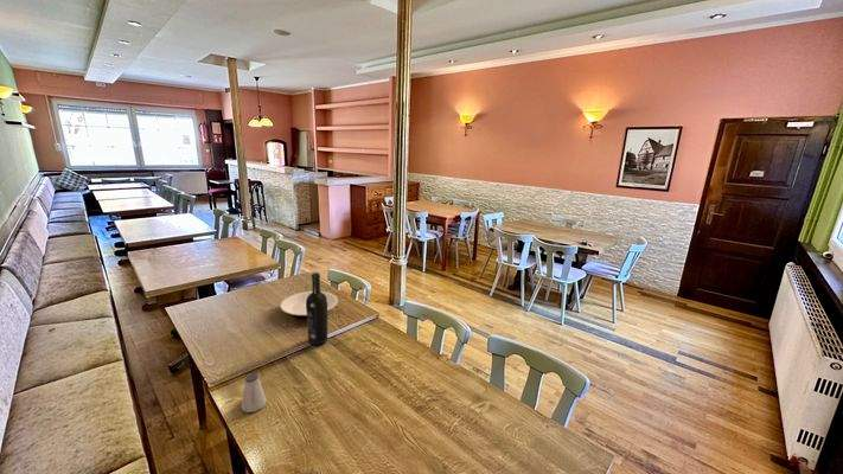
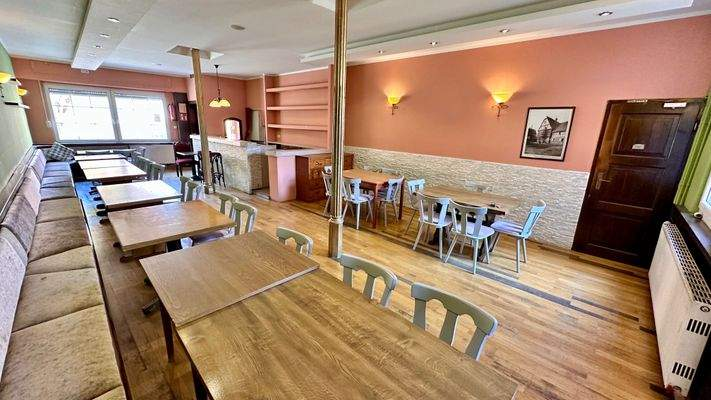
- plate [280,290,339,319]
- wine bottle [306,271,328,346]
- saltshaker [241,372,268,414]
